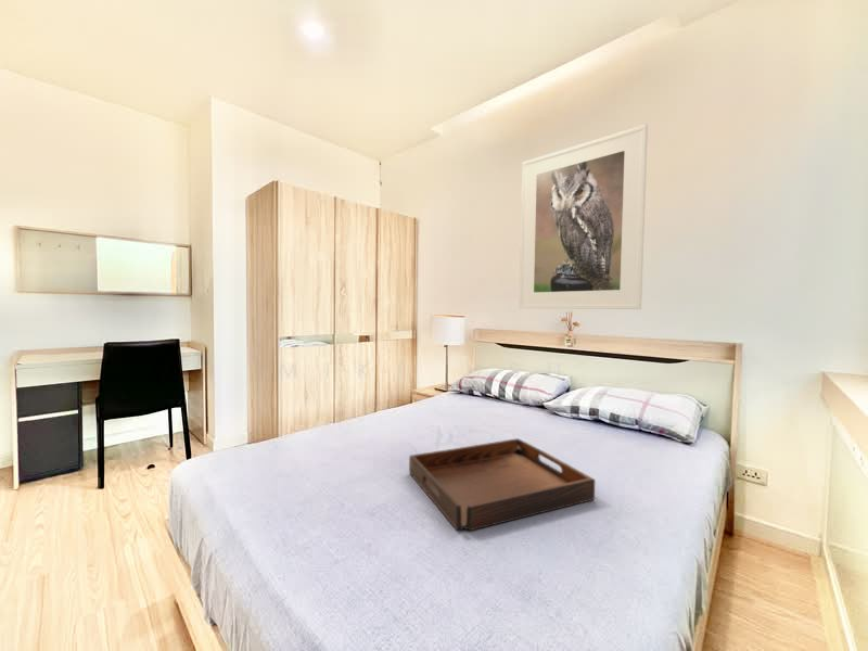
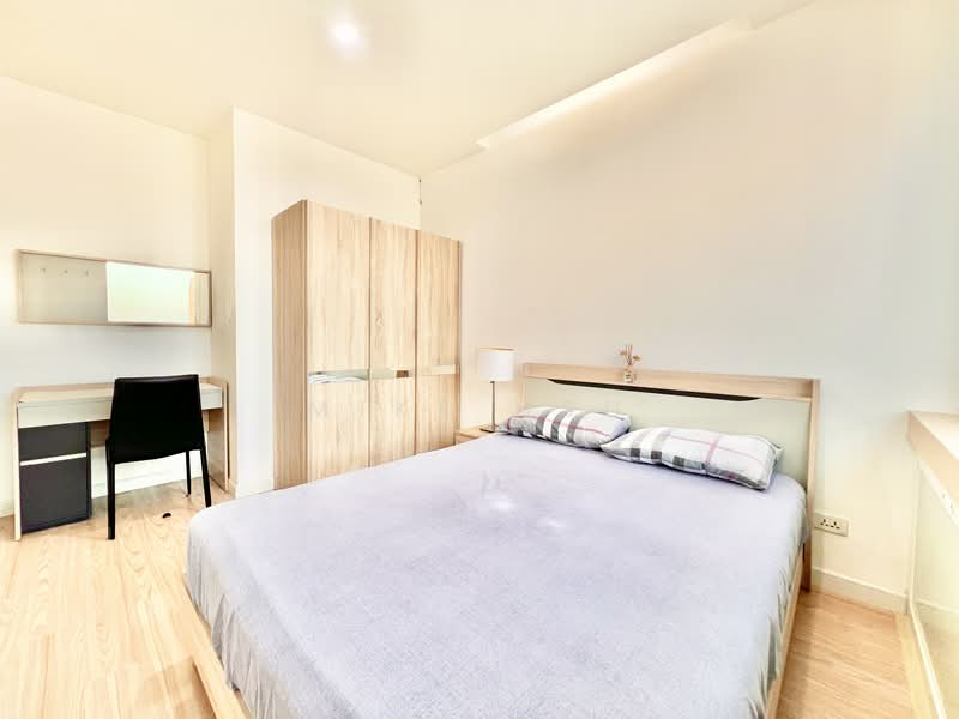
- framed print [518,124,649,310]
- serving tray [408,437,596,532]
